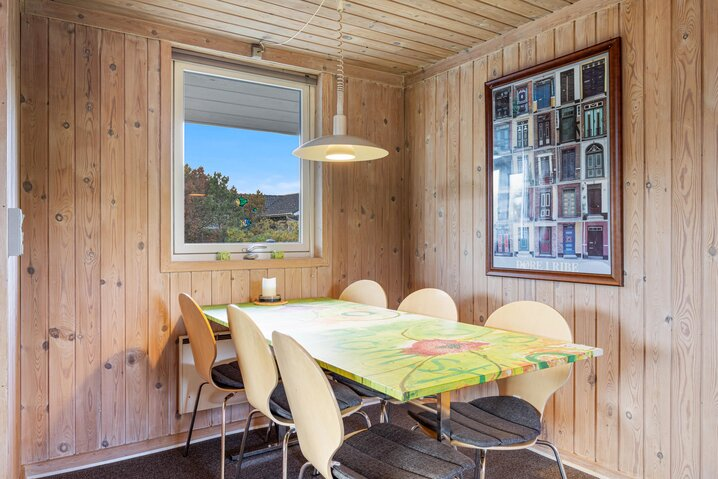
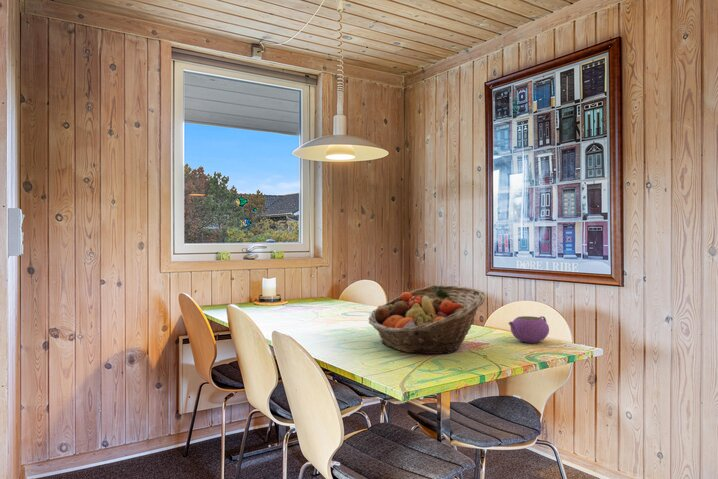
+ teapot [508,315,550,344]
+ fruit basket [368,284,487,355]
